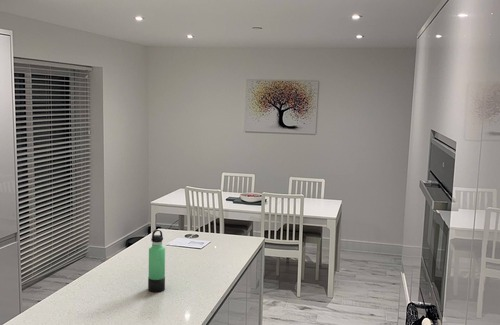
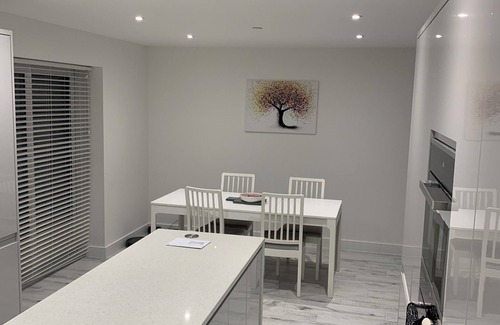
- thermos bottle [147,229,166,293]
